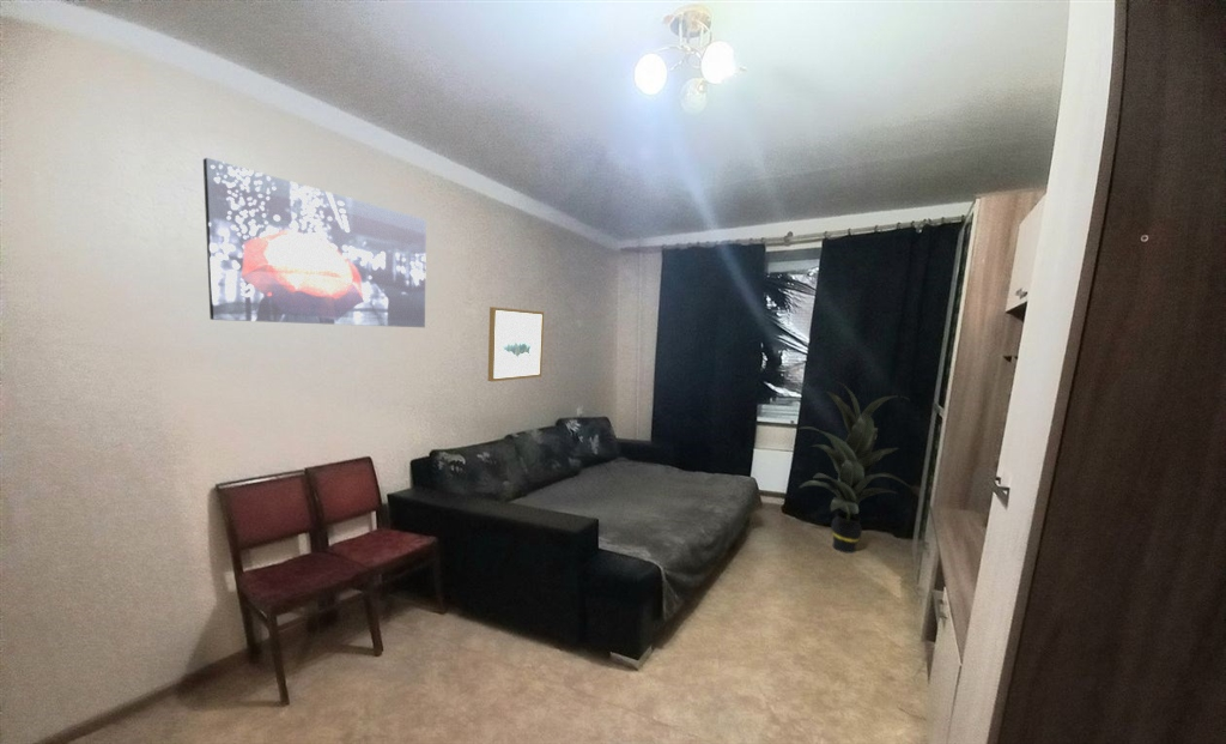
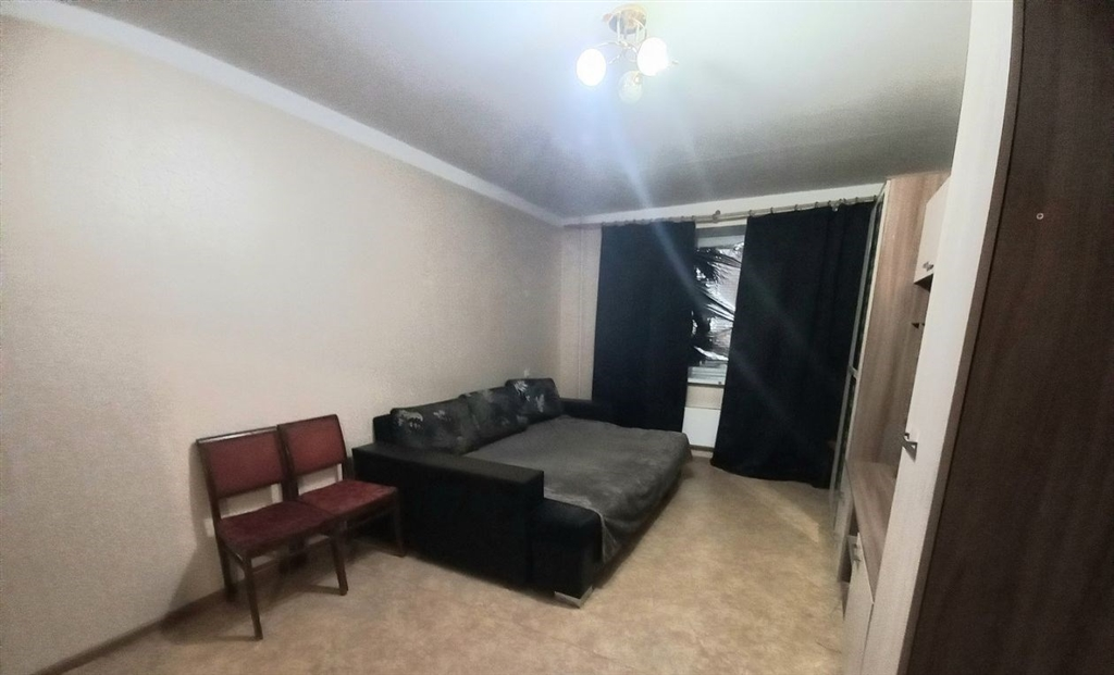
- wall art [202,157,427,328]
- wall art [487,306,545,382]
- indoor plant [797,380,912,555]
